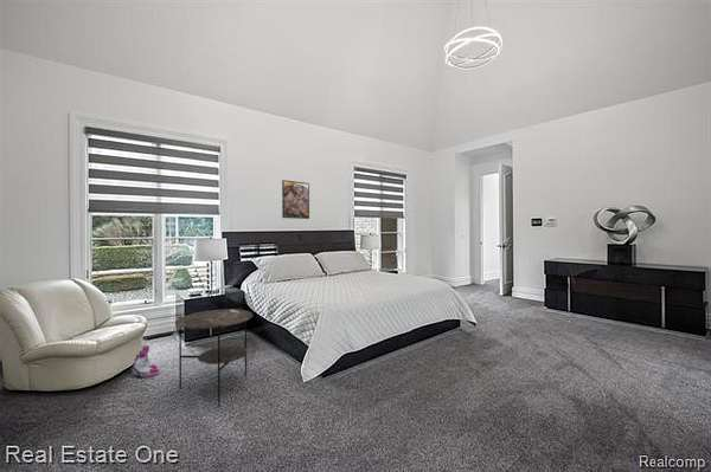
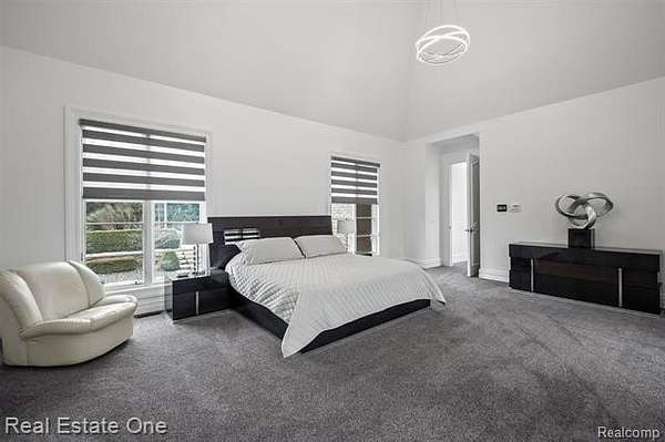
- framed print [281,179,310,220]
- side table [174,308,254,408]
- boots [132,344,160,379]
